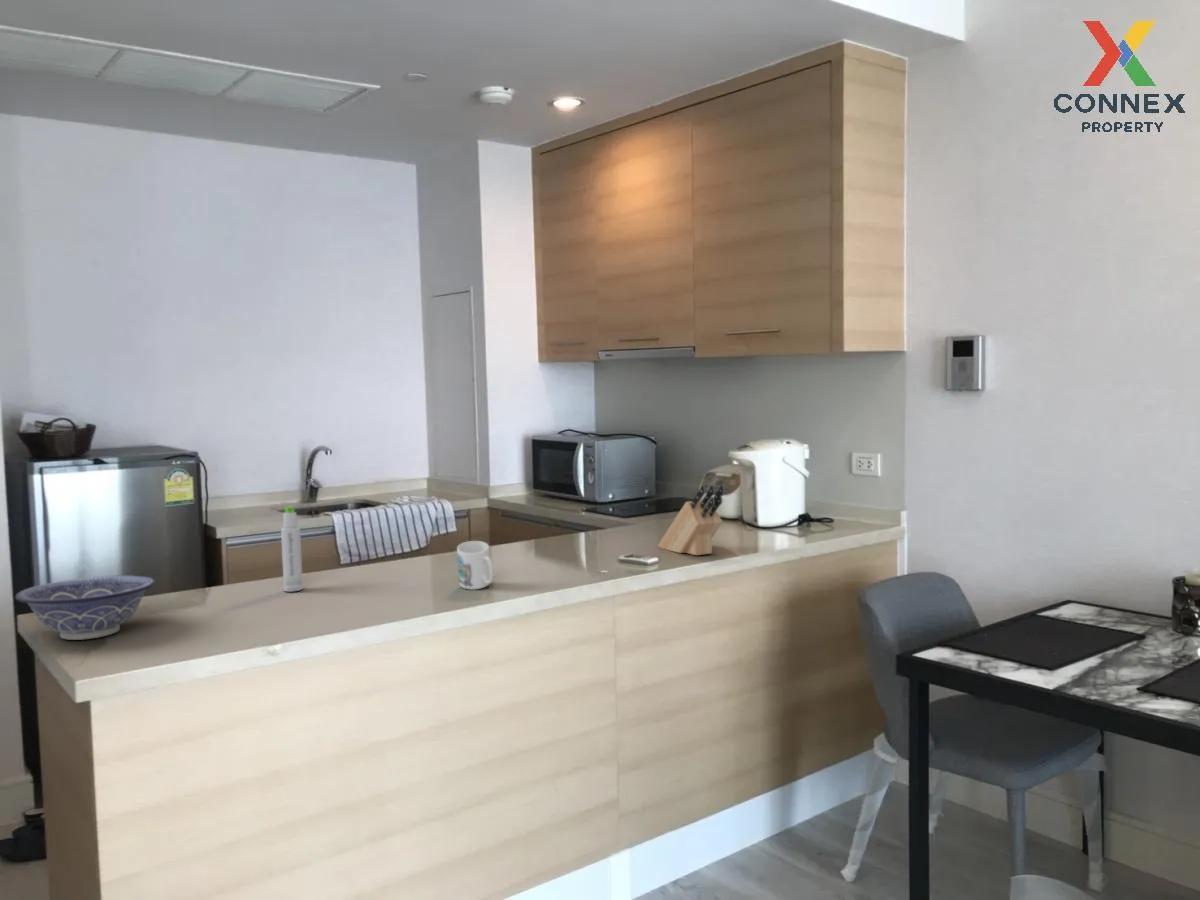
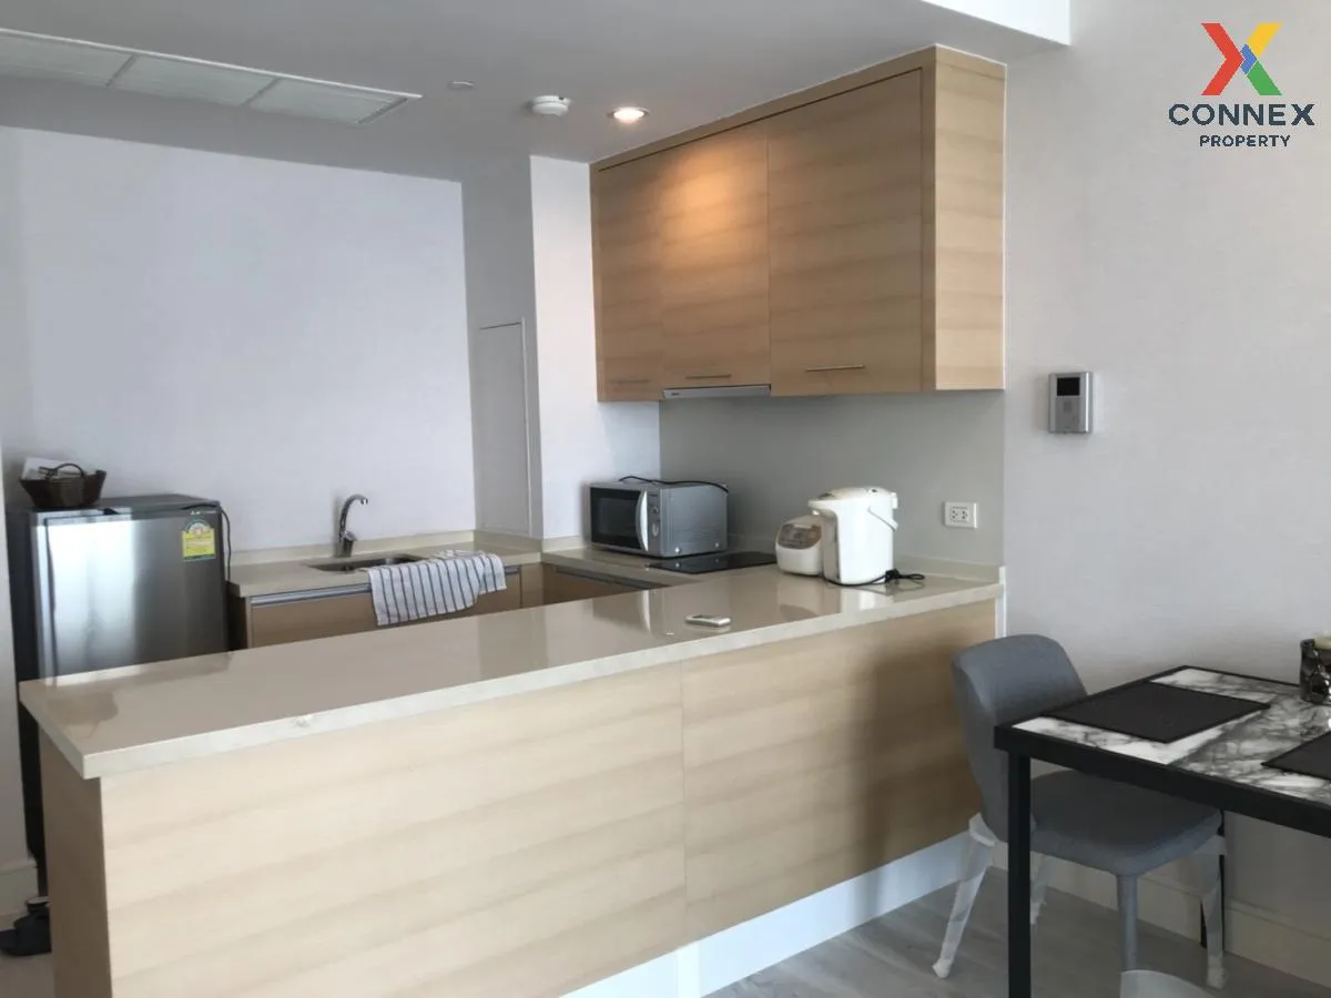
- decorative bowl [15,574,157,641]
- bottle [280,506,304,593]
- mug [456,540,495,590]
- knife block [657,484,726,556]
